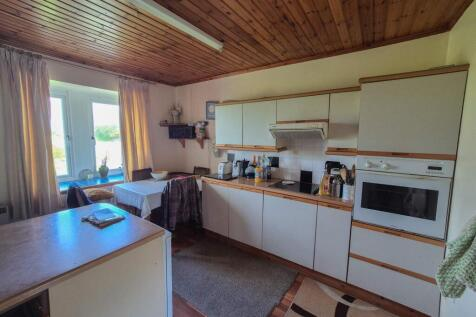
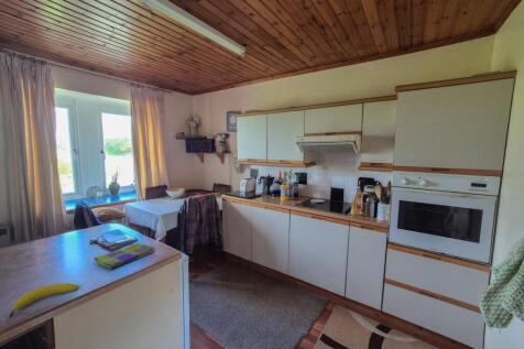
+ dish towel [92,242,155,270]
+ fruit [9,282,80,319]
